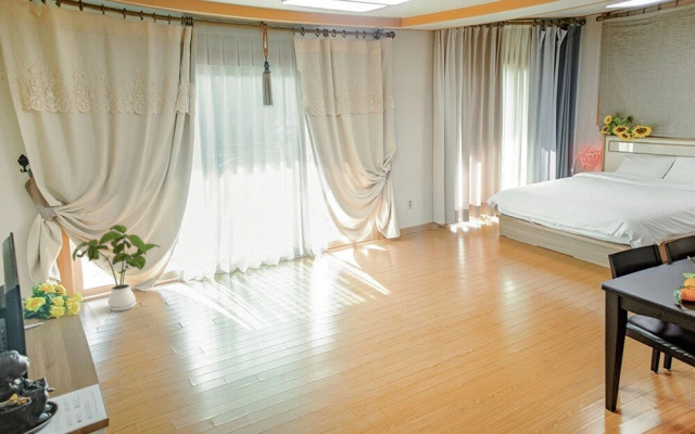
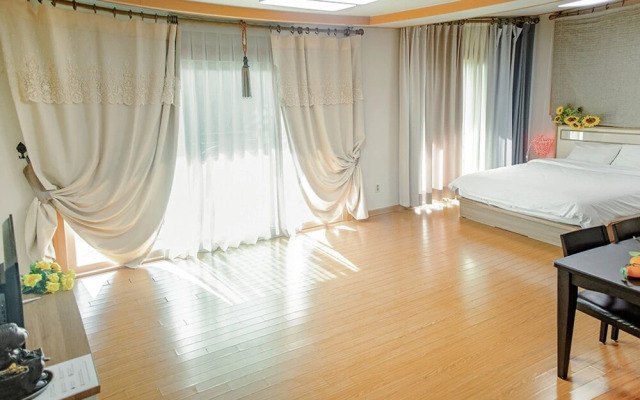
- house plant [72,224,161,312]
